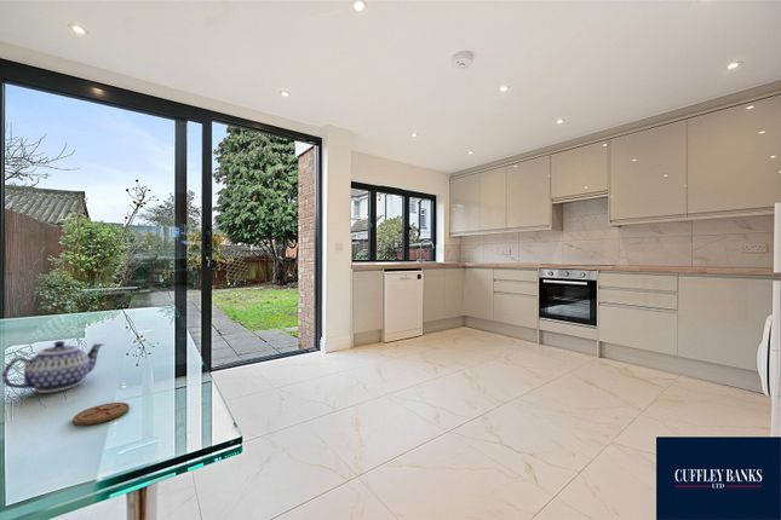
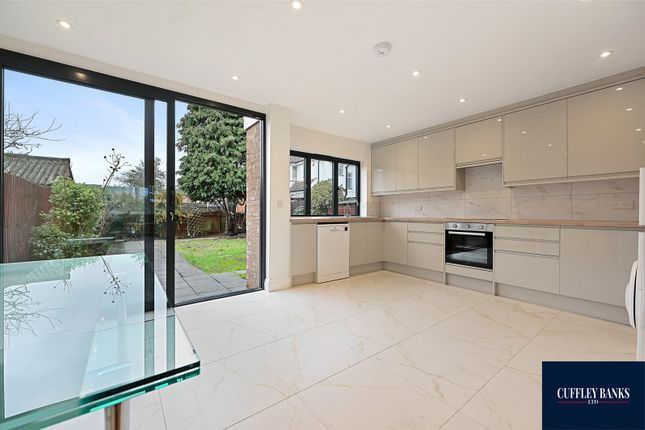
- coaster [71,401,131,426]
- teapot [0,340,104,394]
